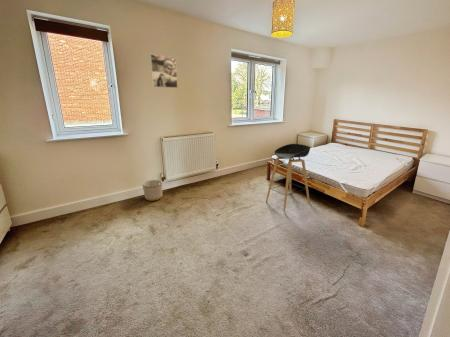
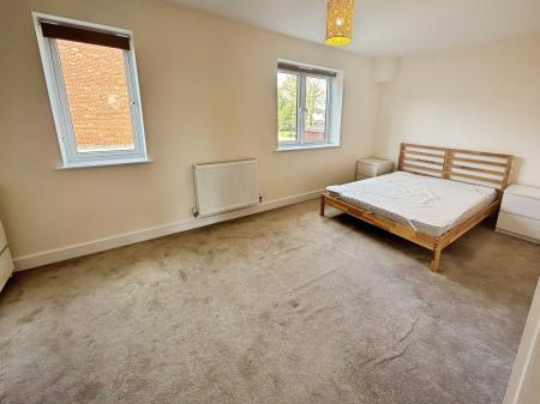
- stool [265,143,311,213]
- planter [141,179,163,202]
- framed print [149,53,179,89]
